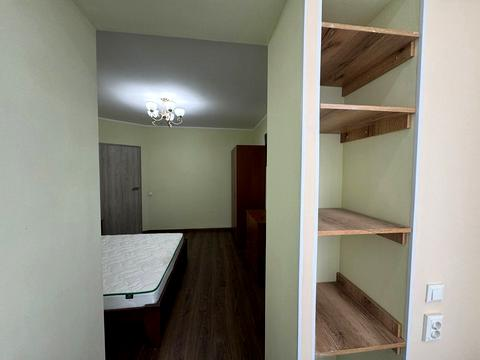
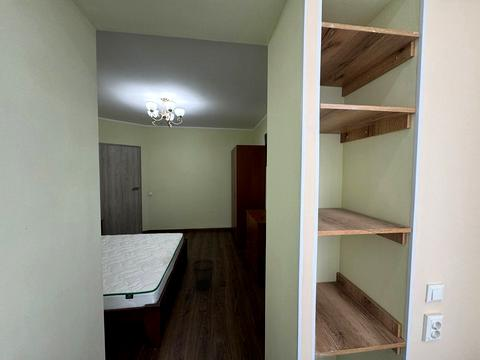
+ wastebasket [192,259,215,291]
